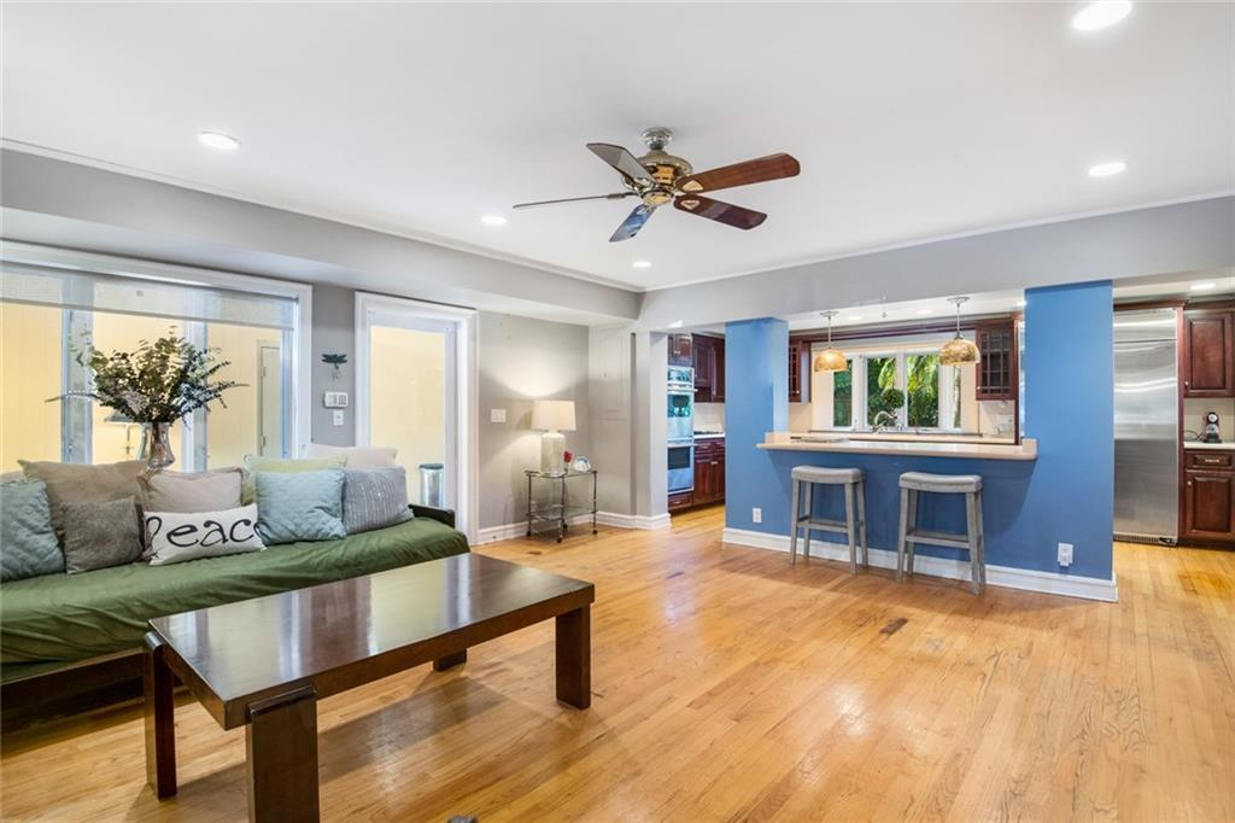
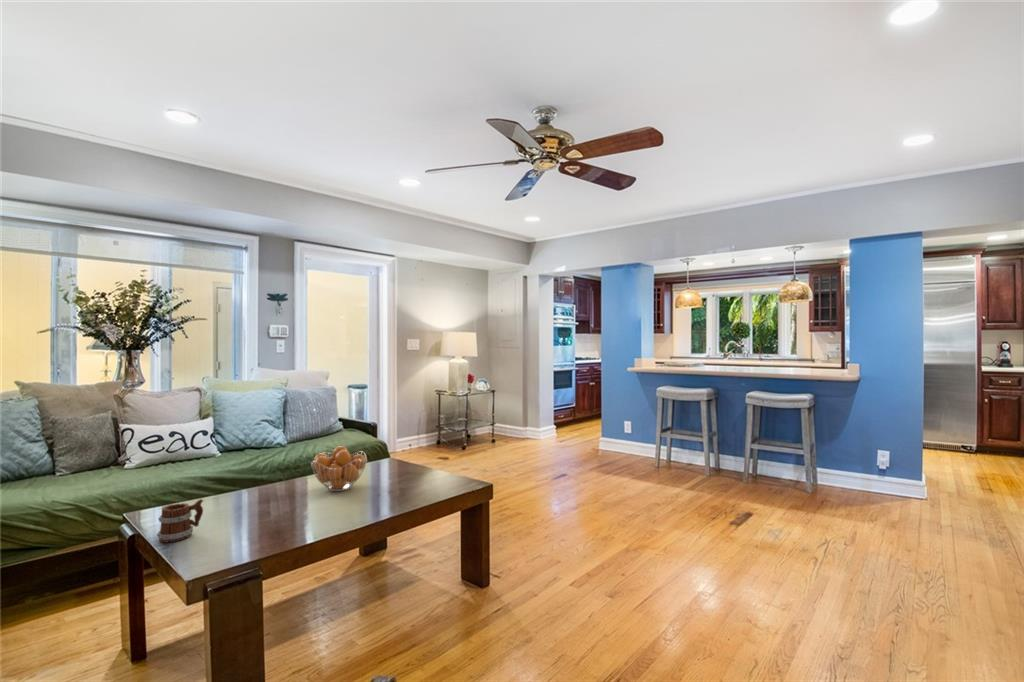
+ fruit basket [310,445,368,492]
+ mug [156,498,204,544]
